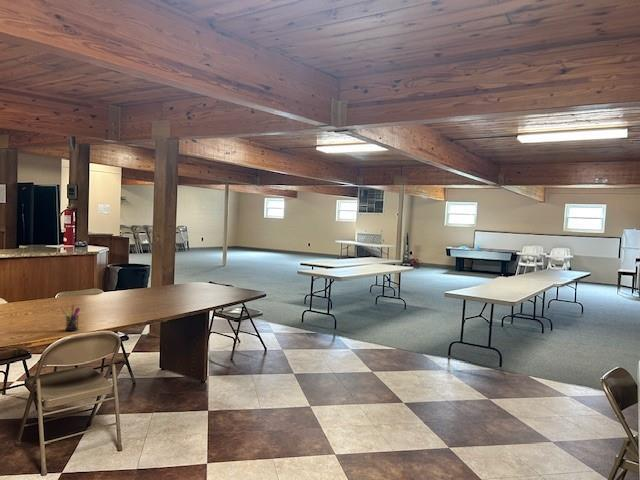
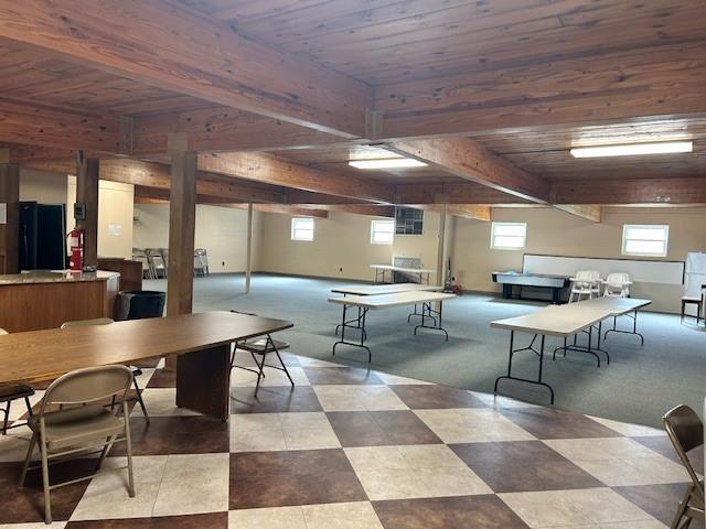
- pen holder [62,305,81,332]
